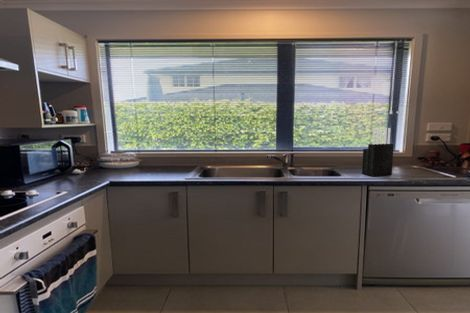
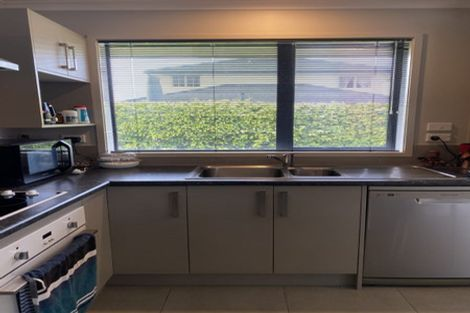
- knife block [361,127,395,177]
